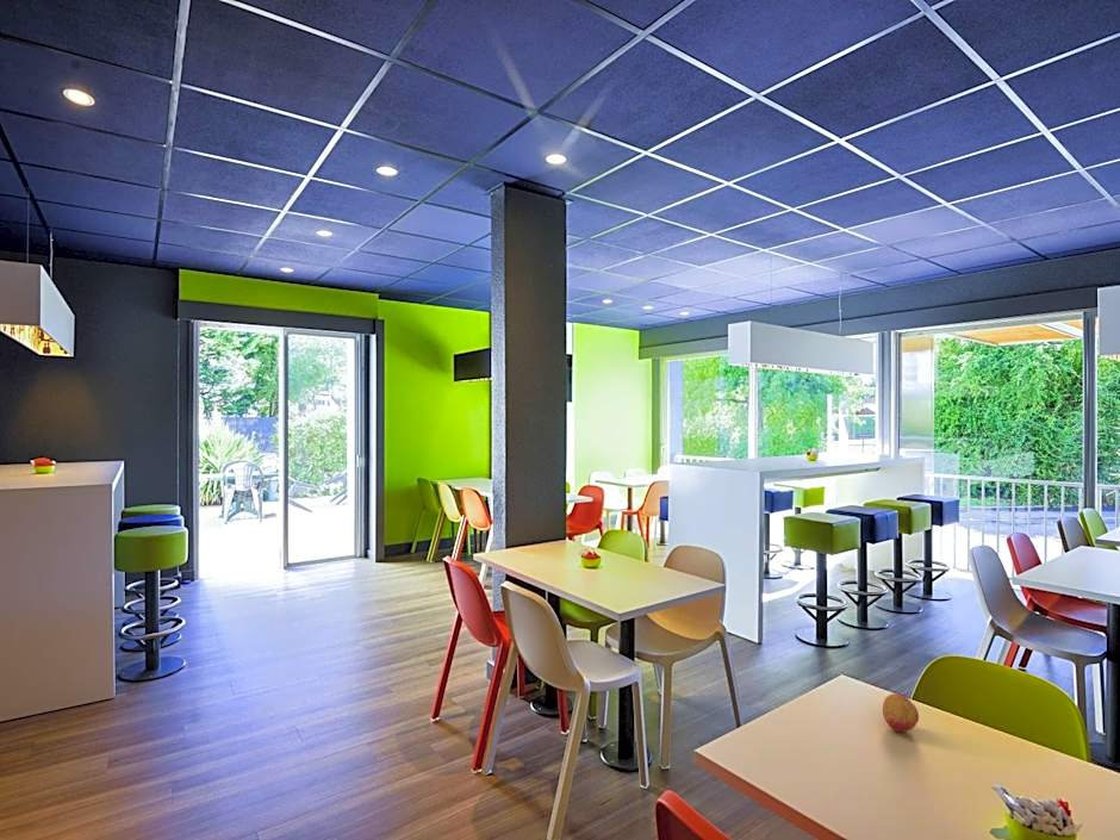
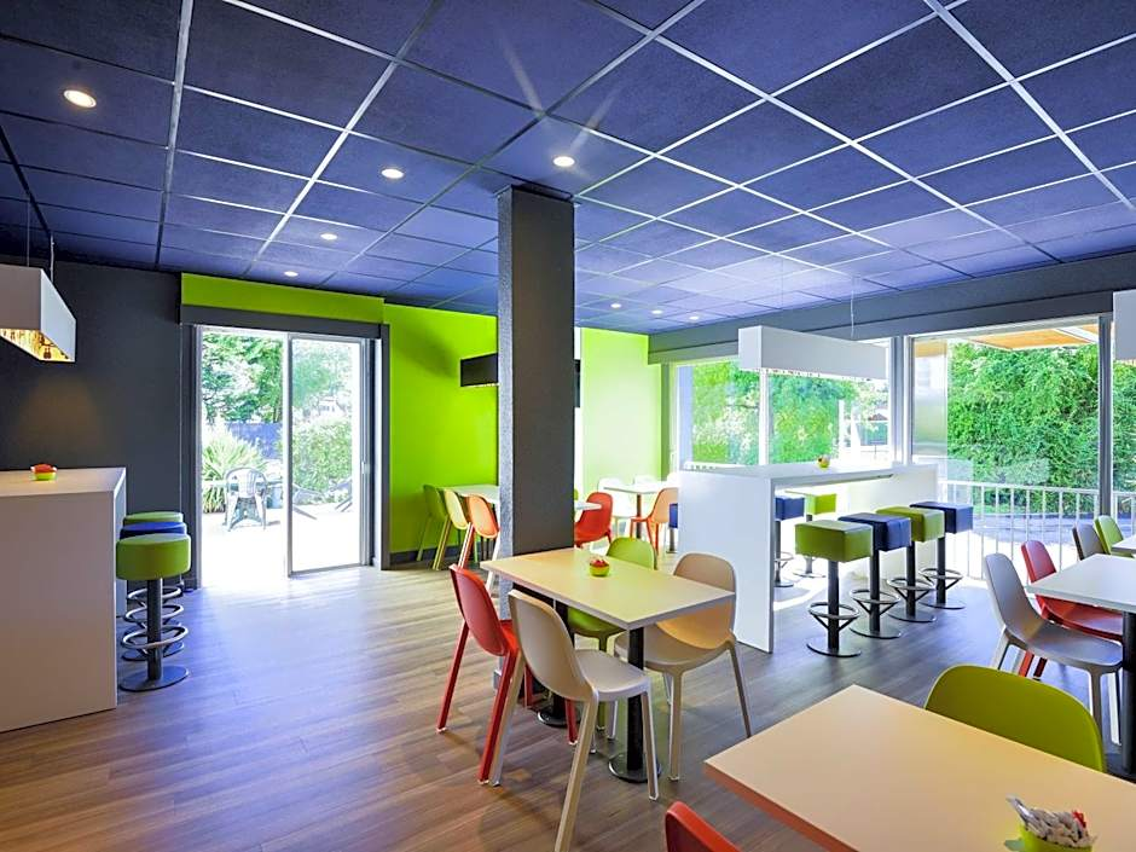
- fruit [882,692,920,733]
